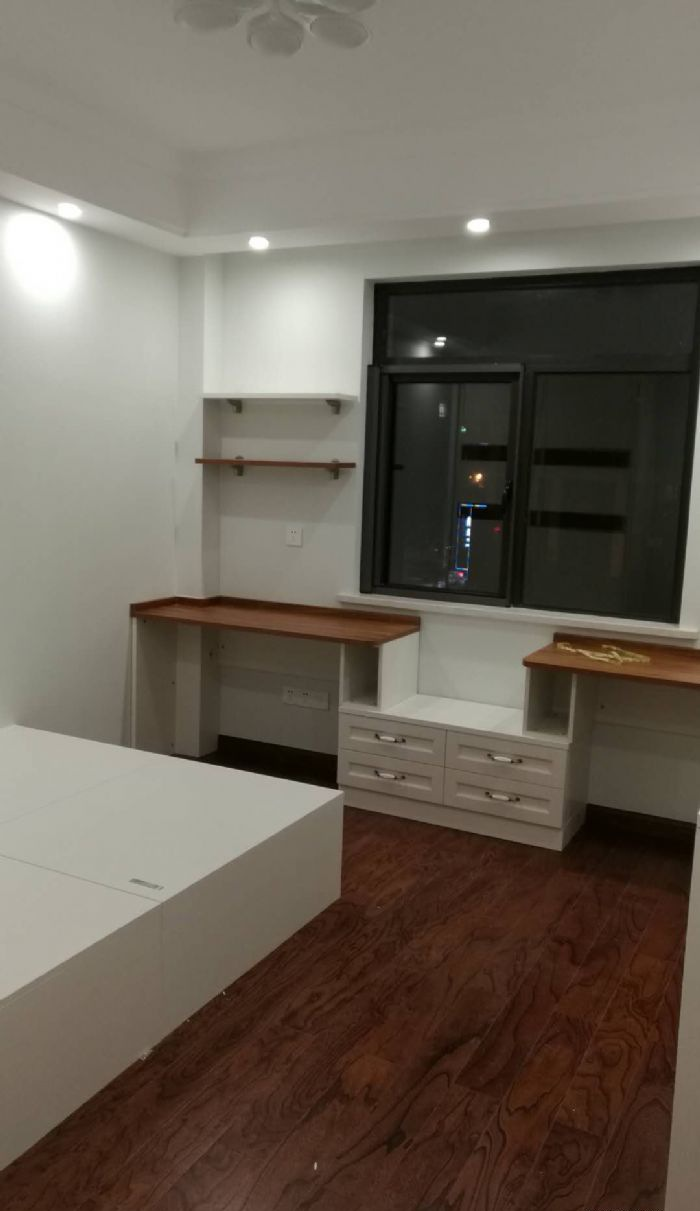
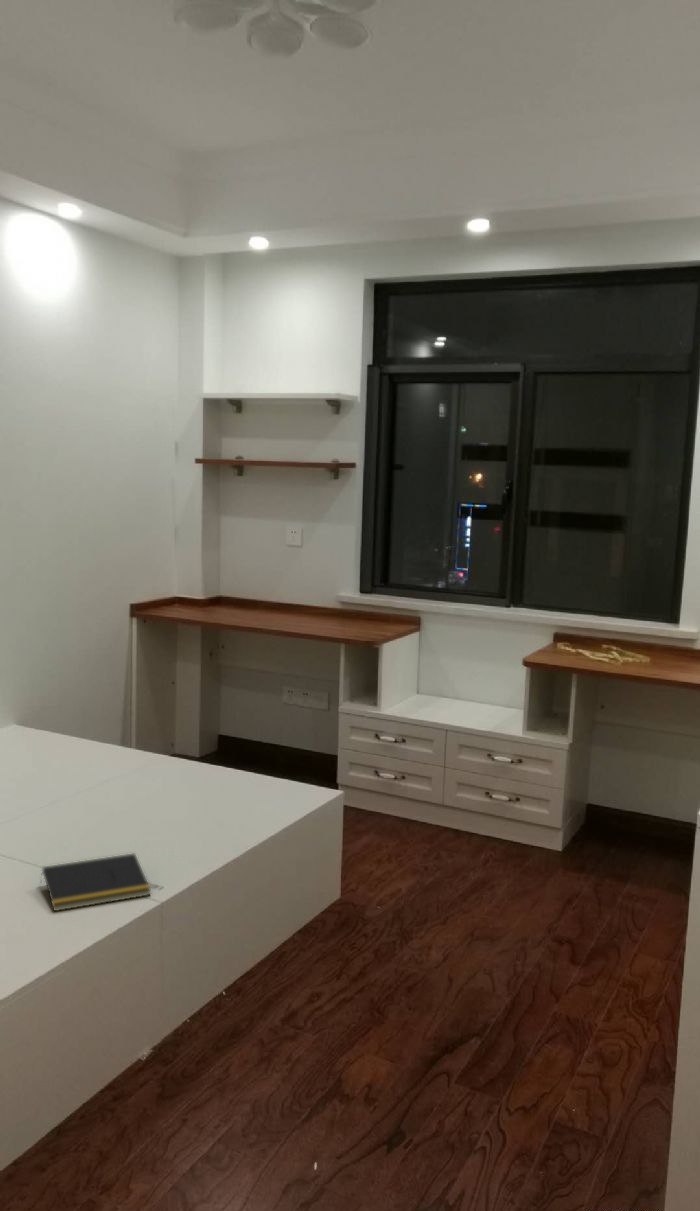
+ notepad [39,852,152,912]
